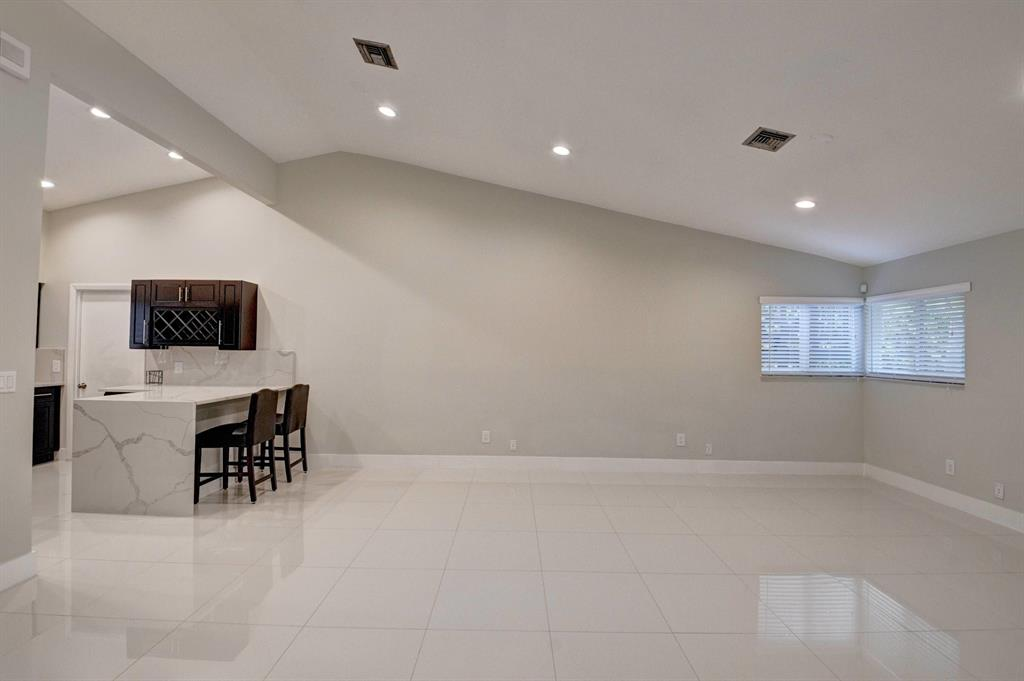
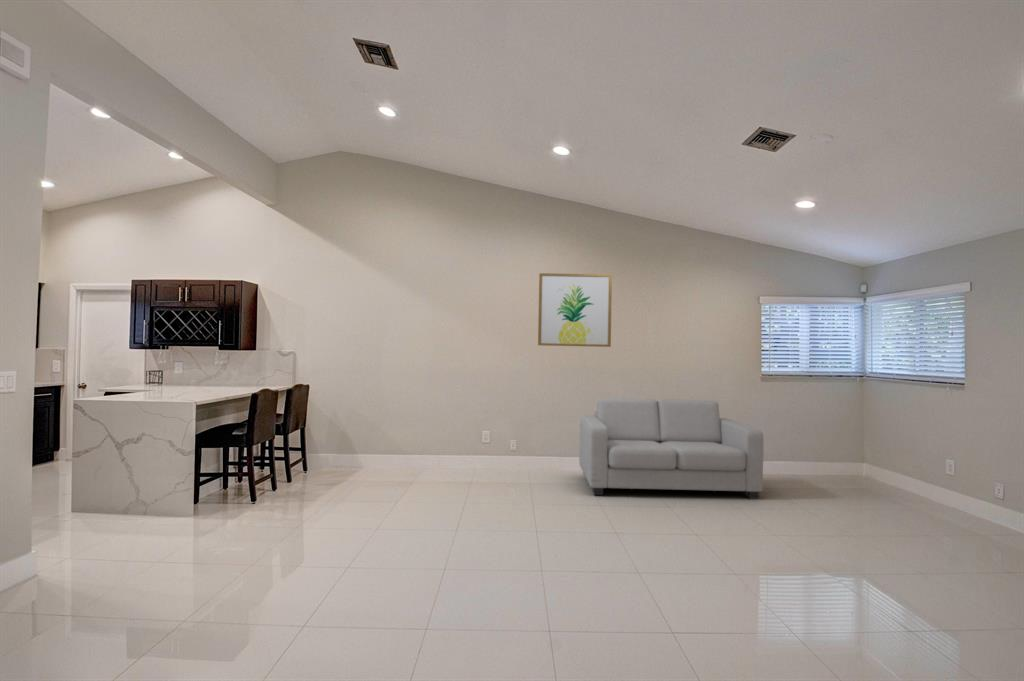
+ sofa [578,397,764,500]
+ wall art [537,272,613,348]
